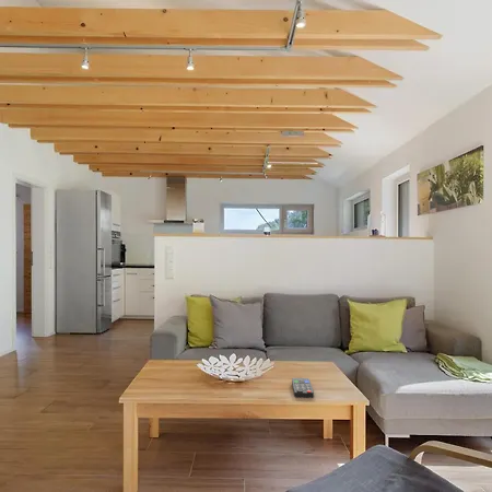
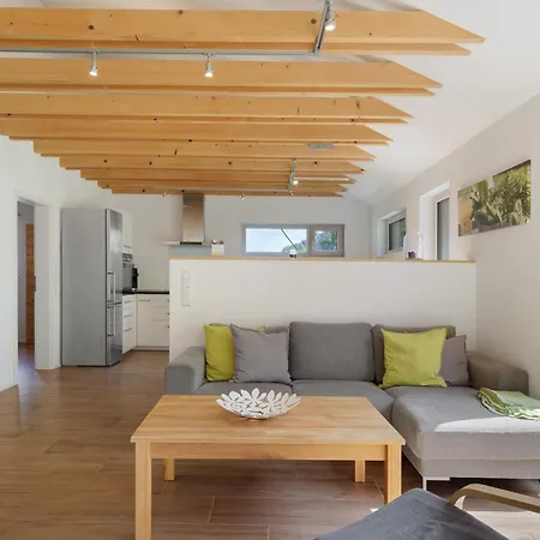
- remote control [291,377,315,399]
